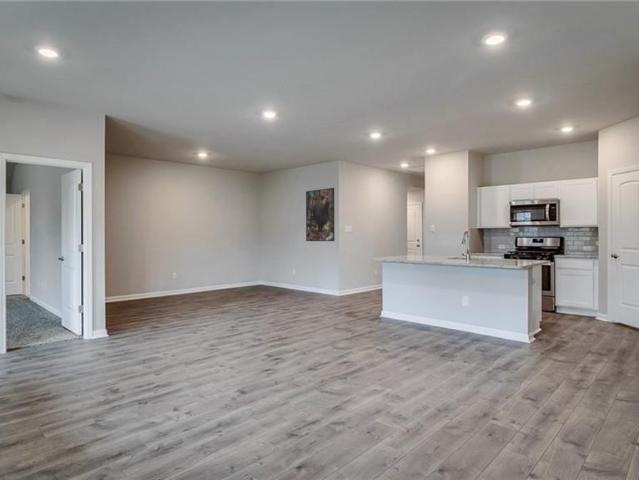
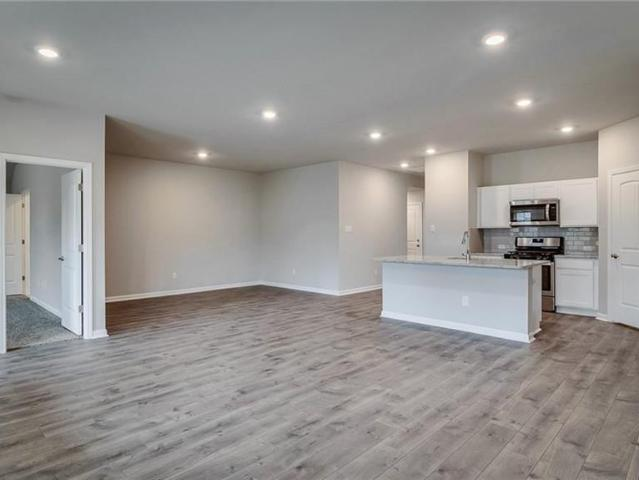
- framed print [305,187,335,242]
